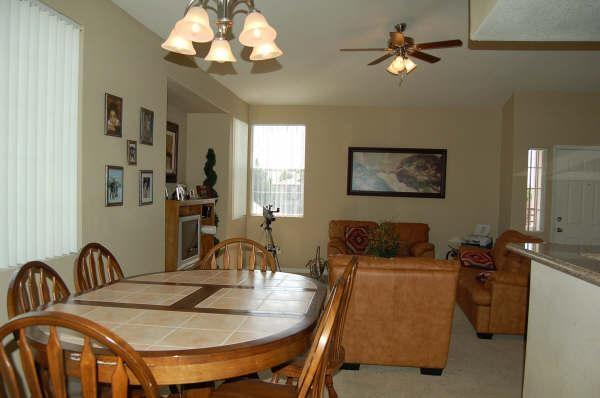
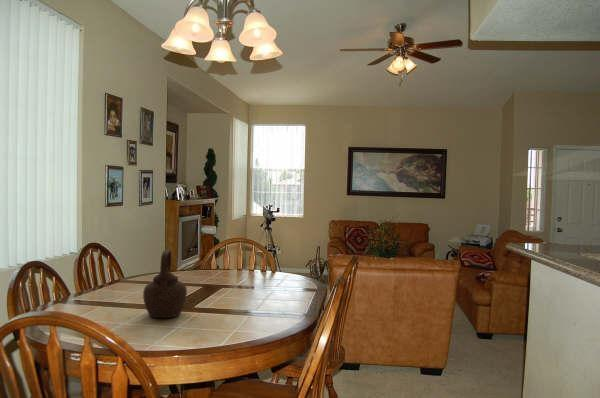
+ teapot [142,249,188,319]
